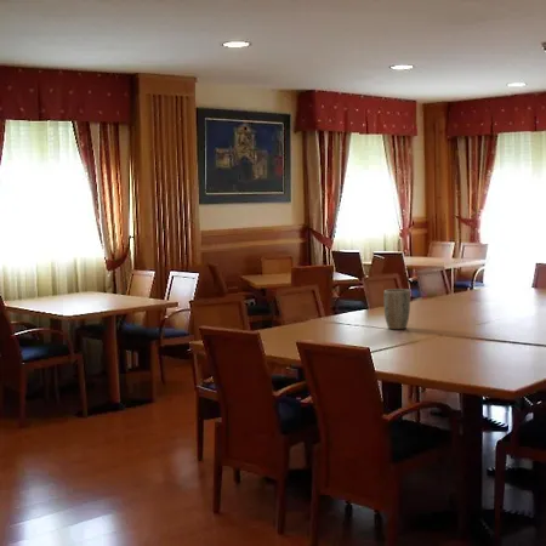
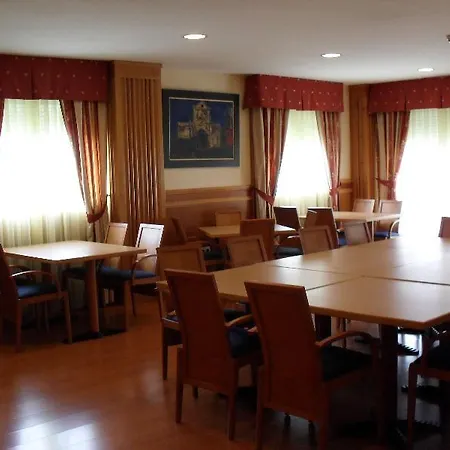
- plant pot [382,288,411,330]
